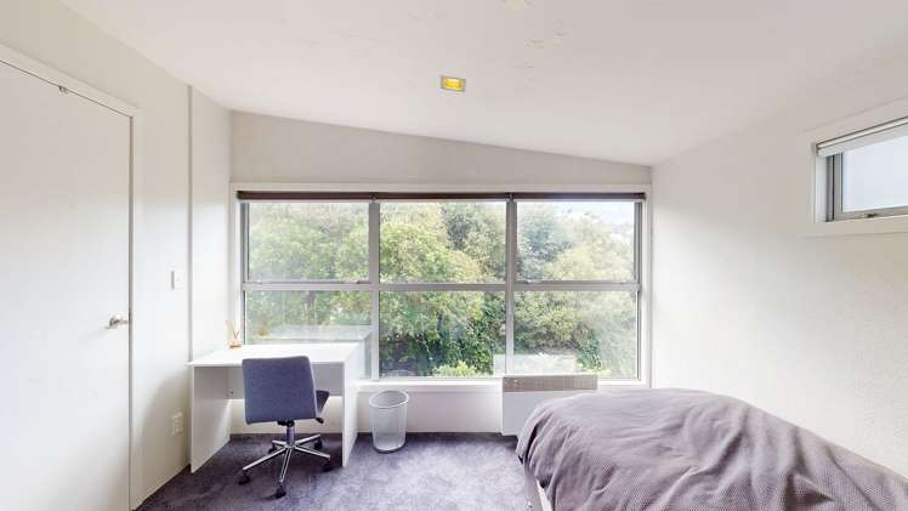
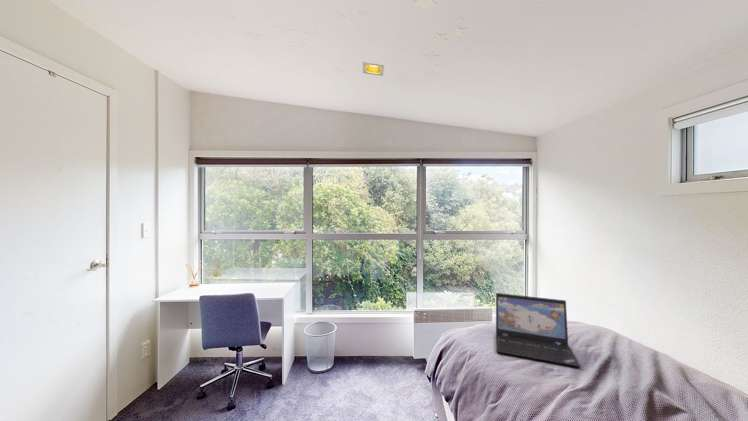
+ laptop [495,292,582,368]
